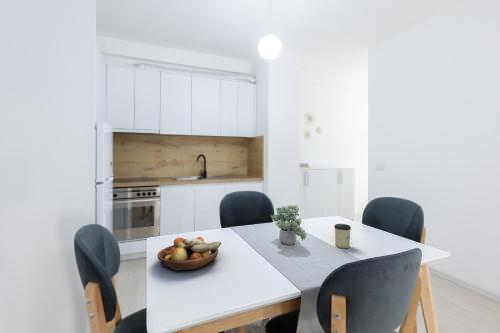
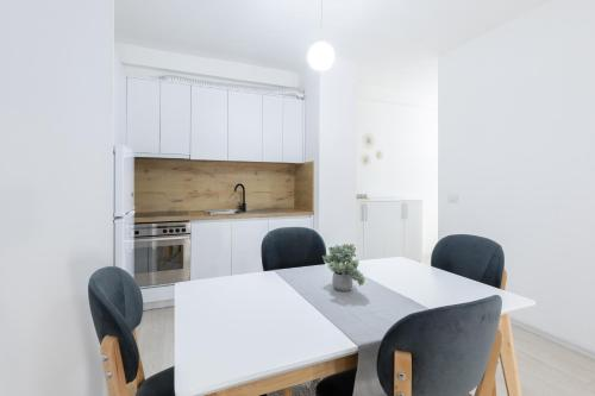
- fruit bowl [156,236,222,272]
- cup [333,223,352,249]
